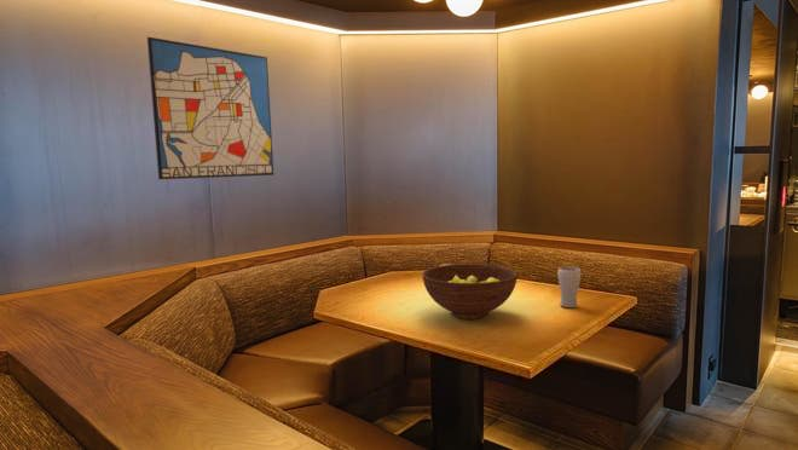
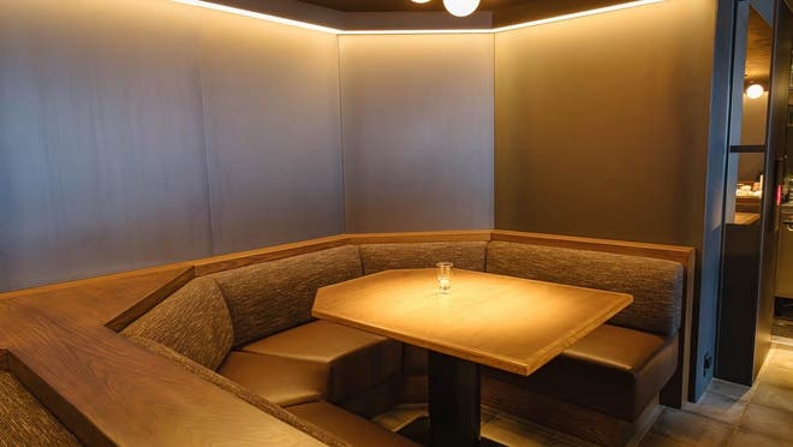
- wall art [146,36,274,180]
- fruit bowl [422,262,519,321]
- drinking glass [556,266,582,308]
